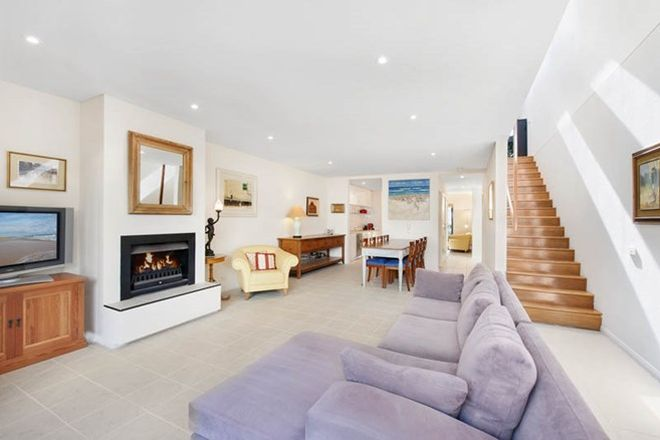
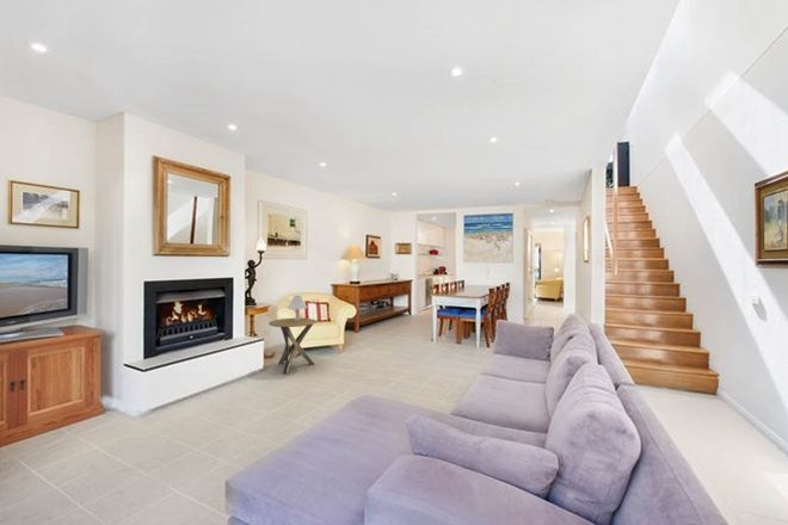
+ table lamp [287,295,308,321]
+ side table [267,317,318,375]
